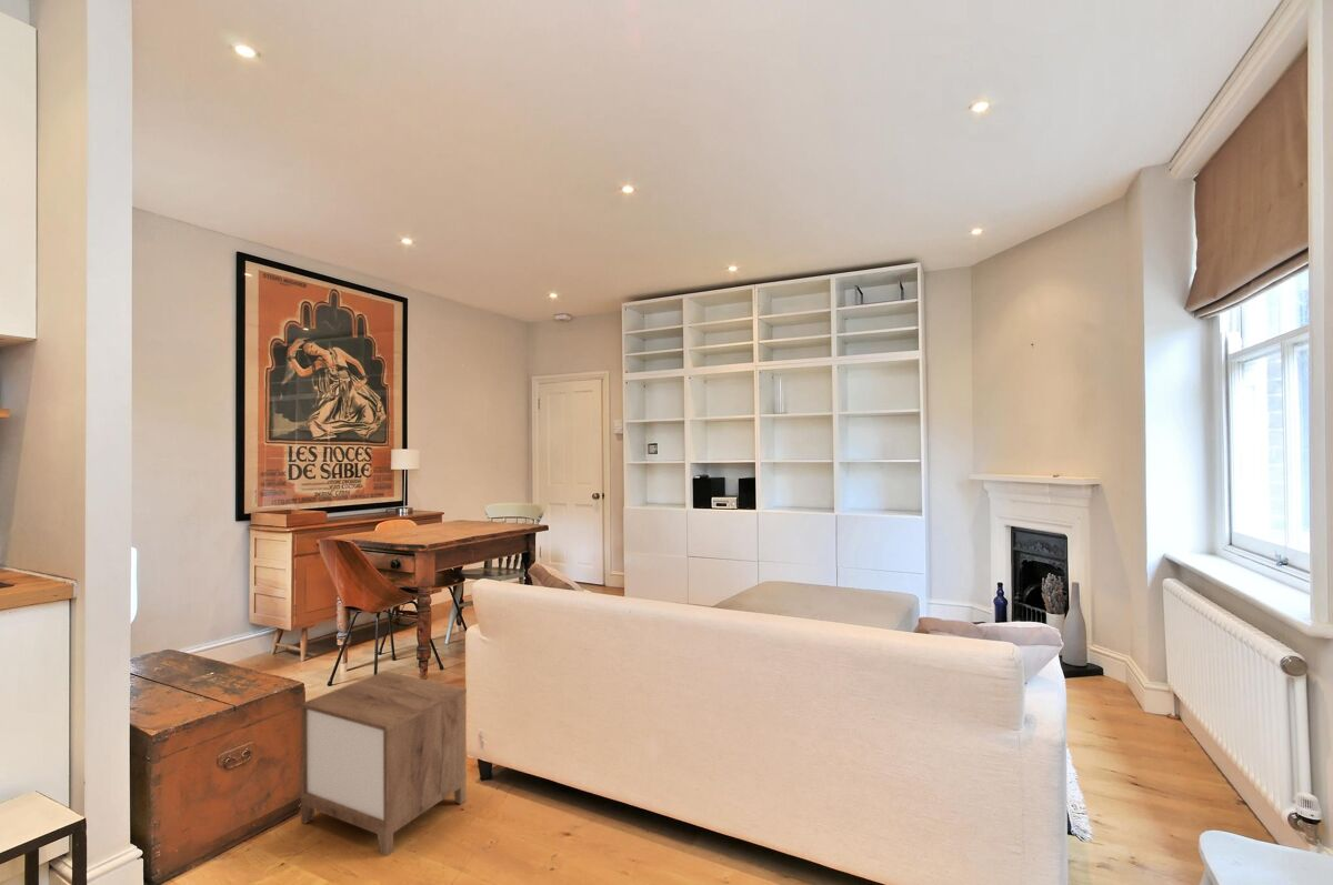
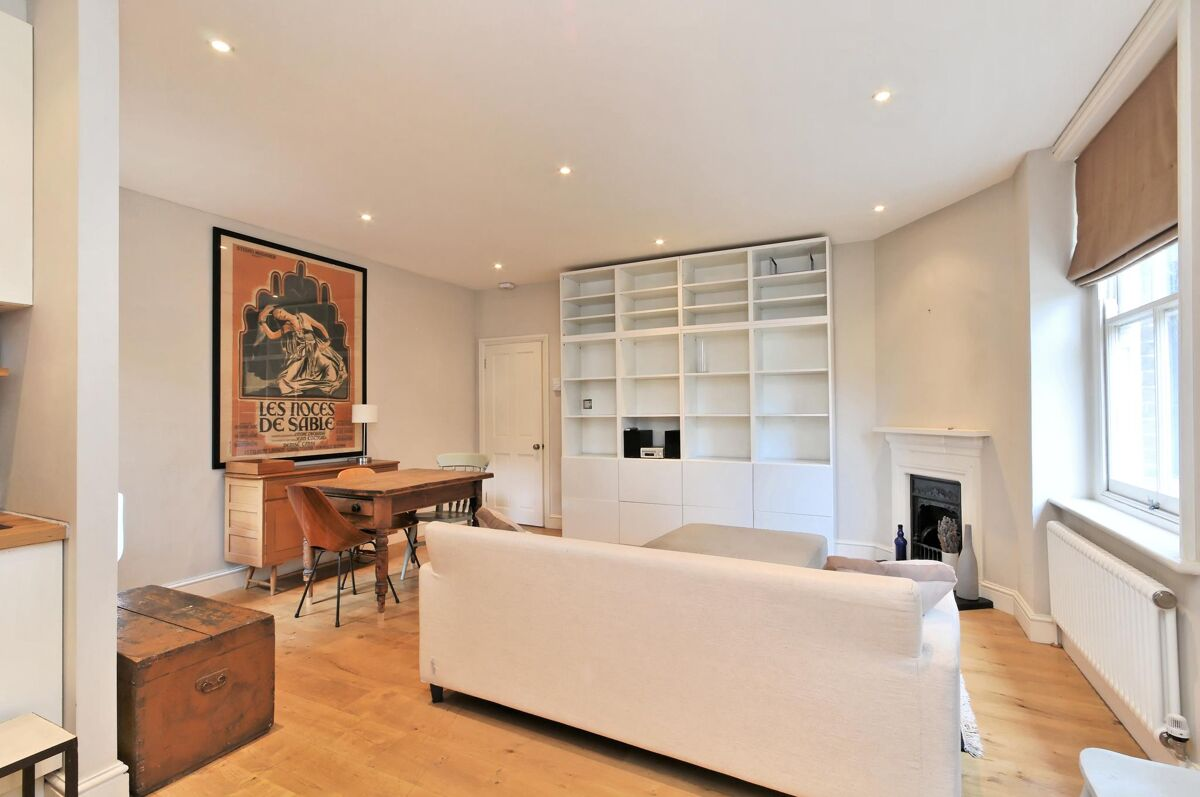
- nightstand [300,670,468,857]
